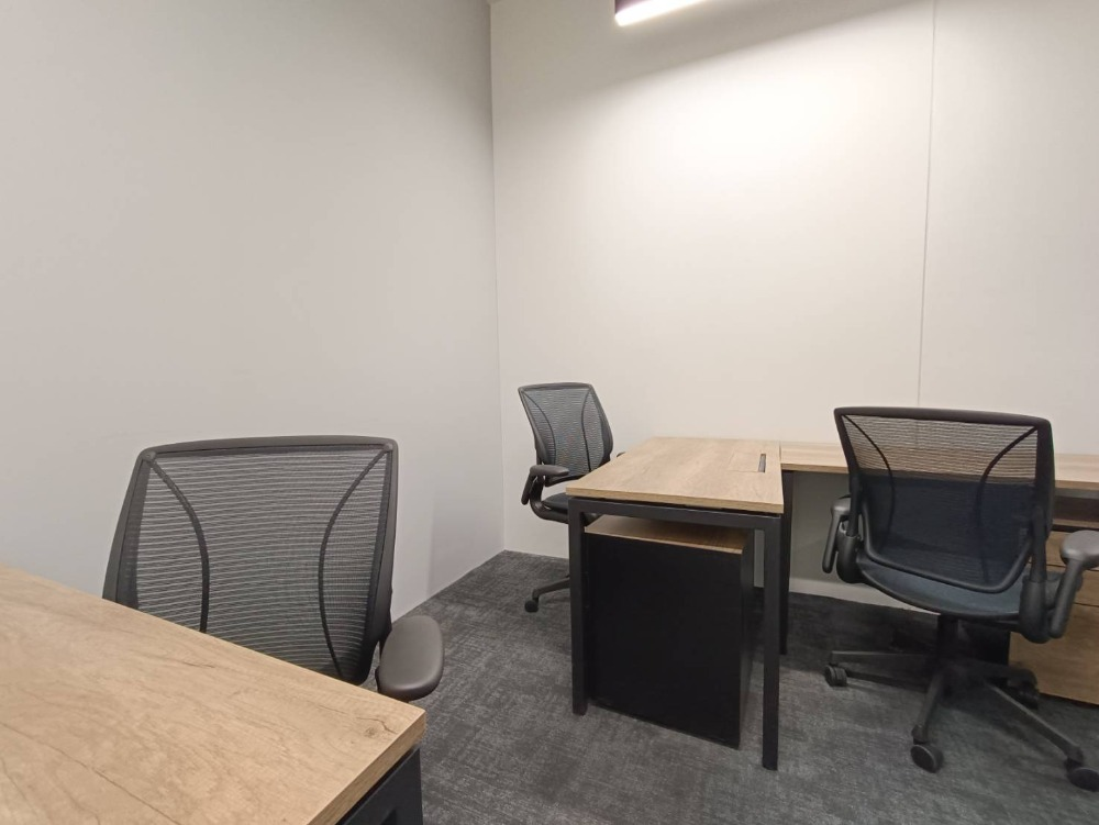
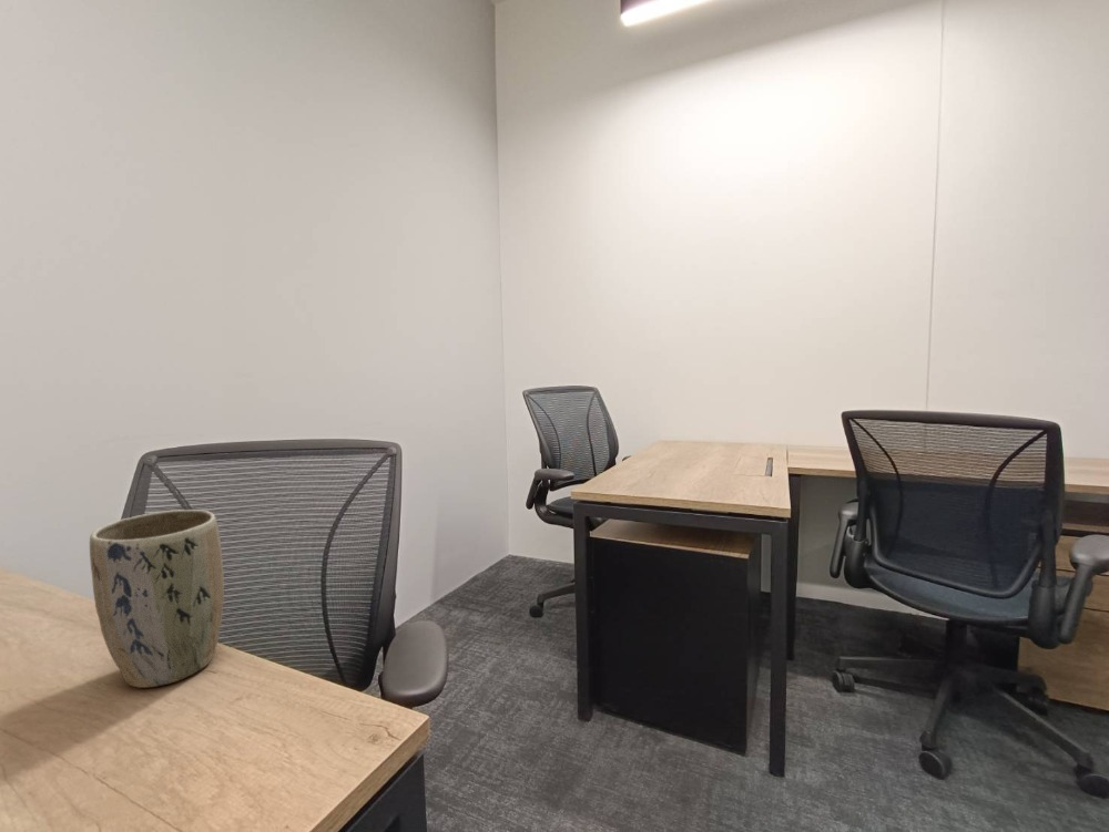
+ plant pot [89,509,225,689]
